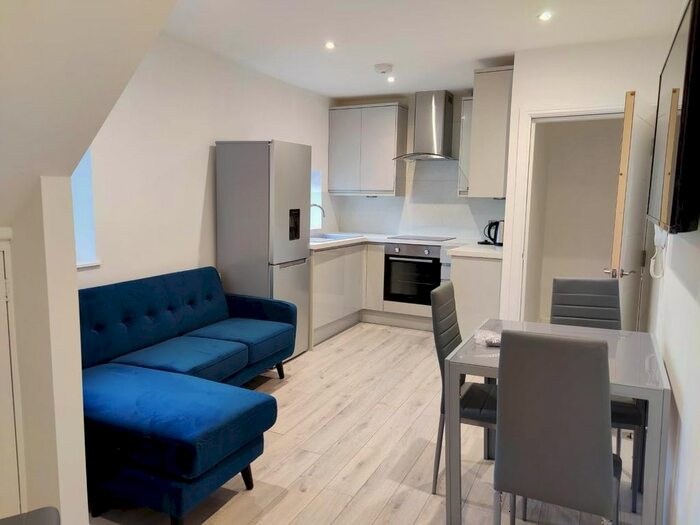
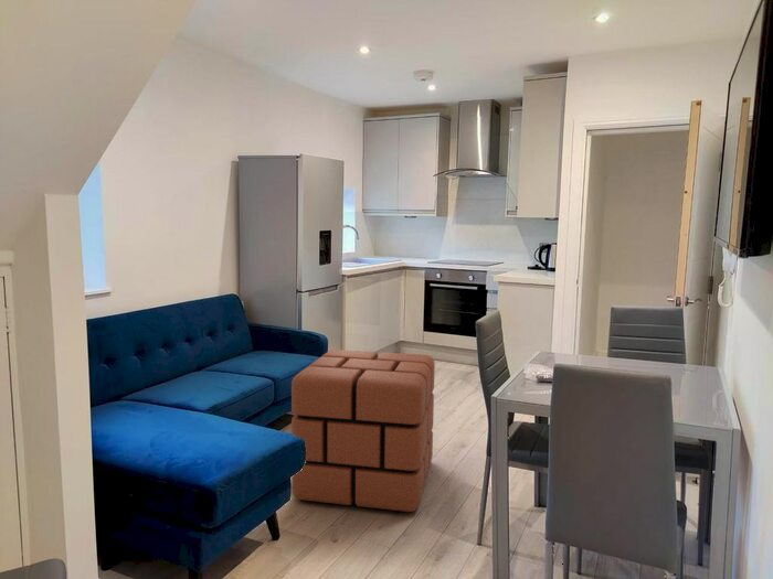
+ pouf [290,349,436,513]
